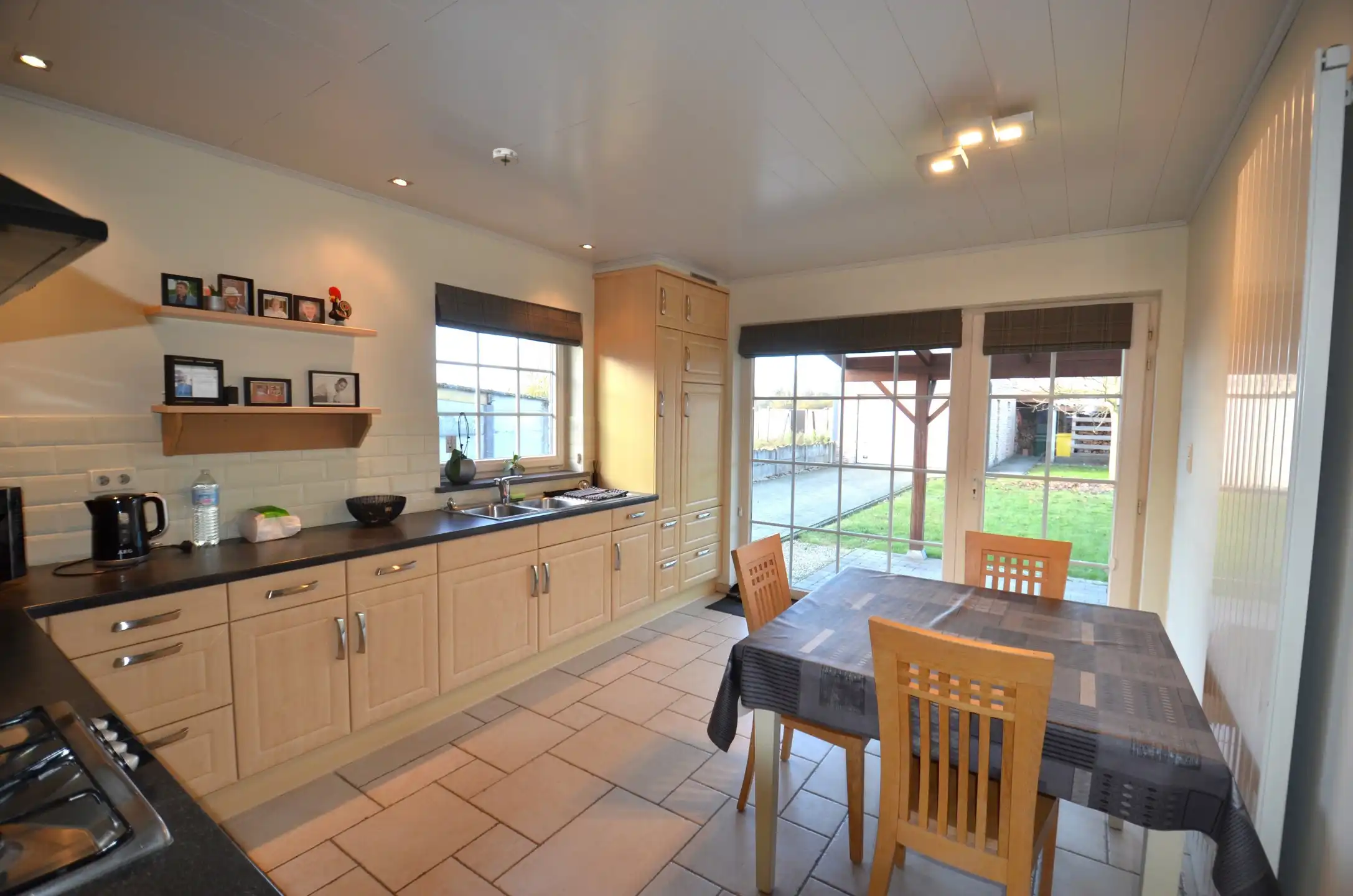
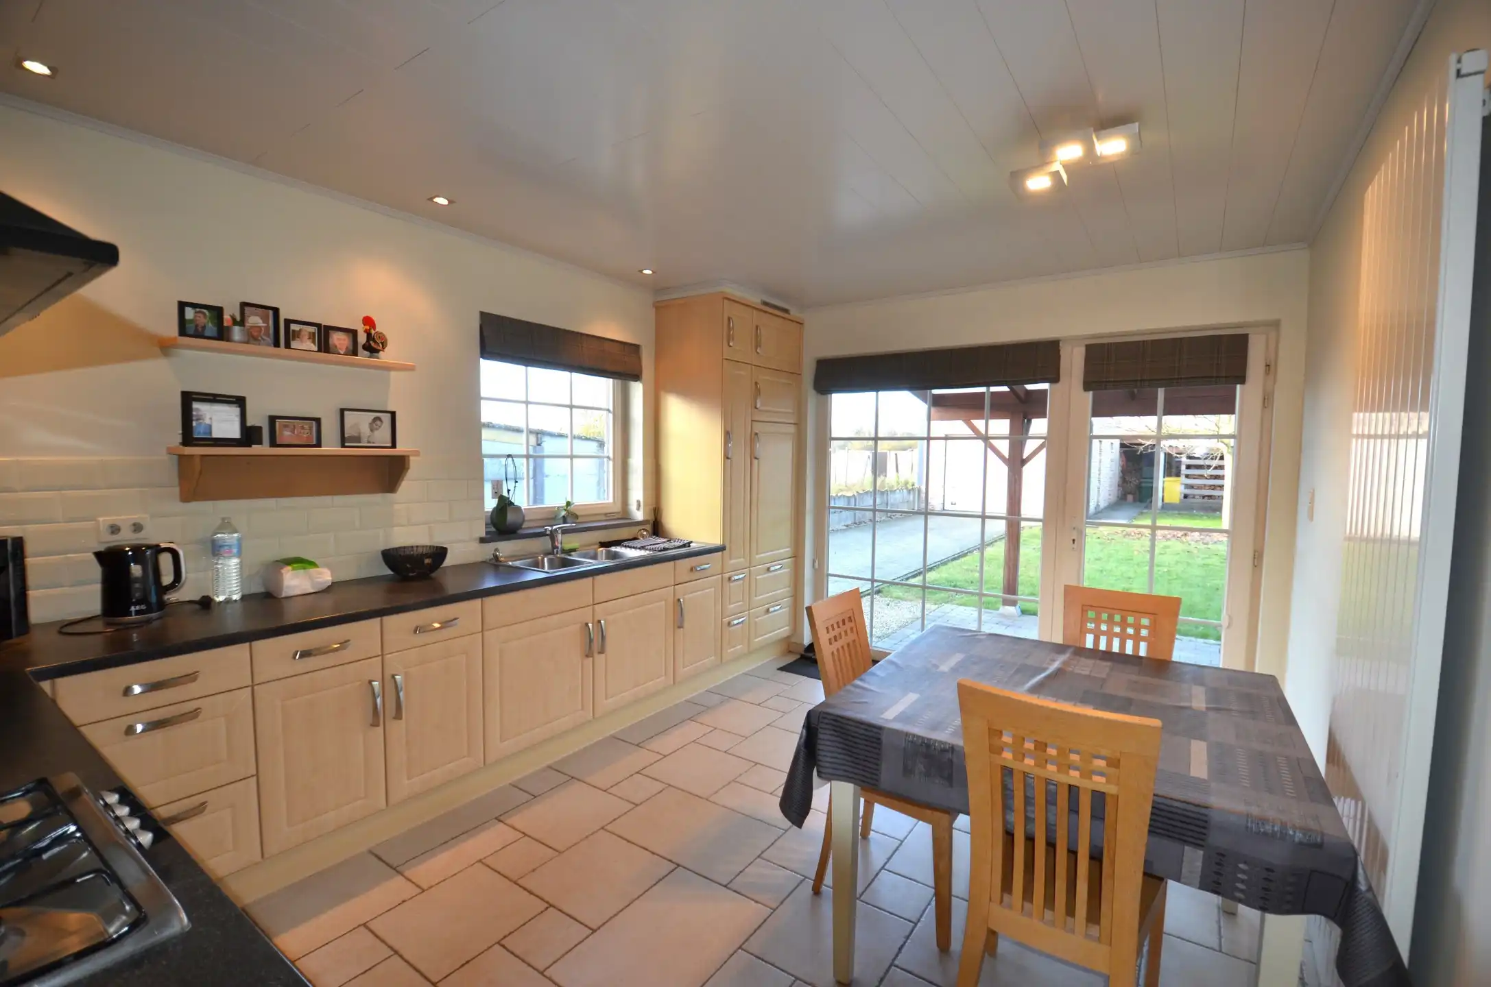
- smoke detector [489,147,521,167]
